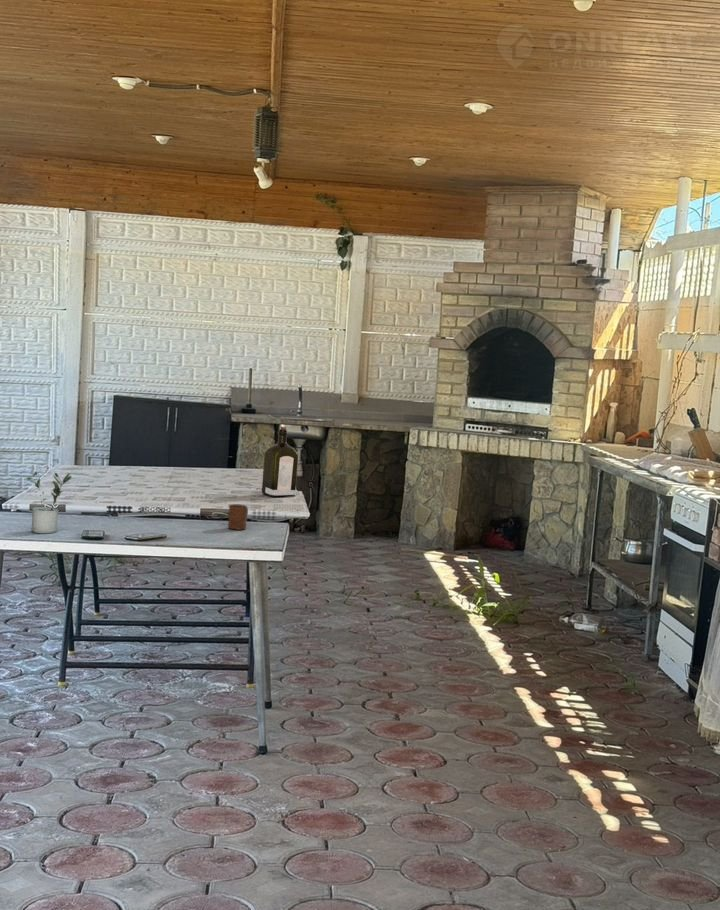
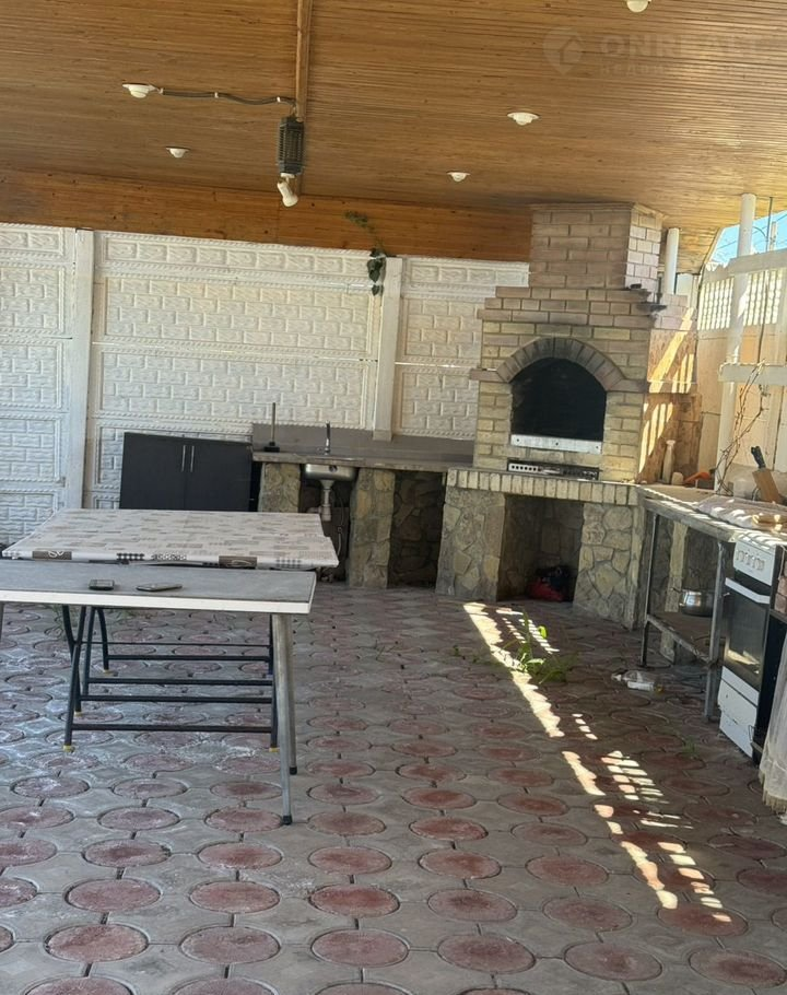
- liquor [261,426,299,498]
- cup [227,503,249,531]
- potted plant [25,471,73,534]
